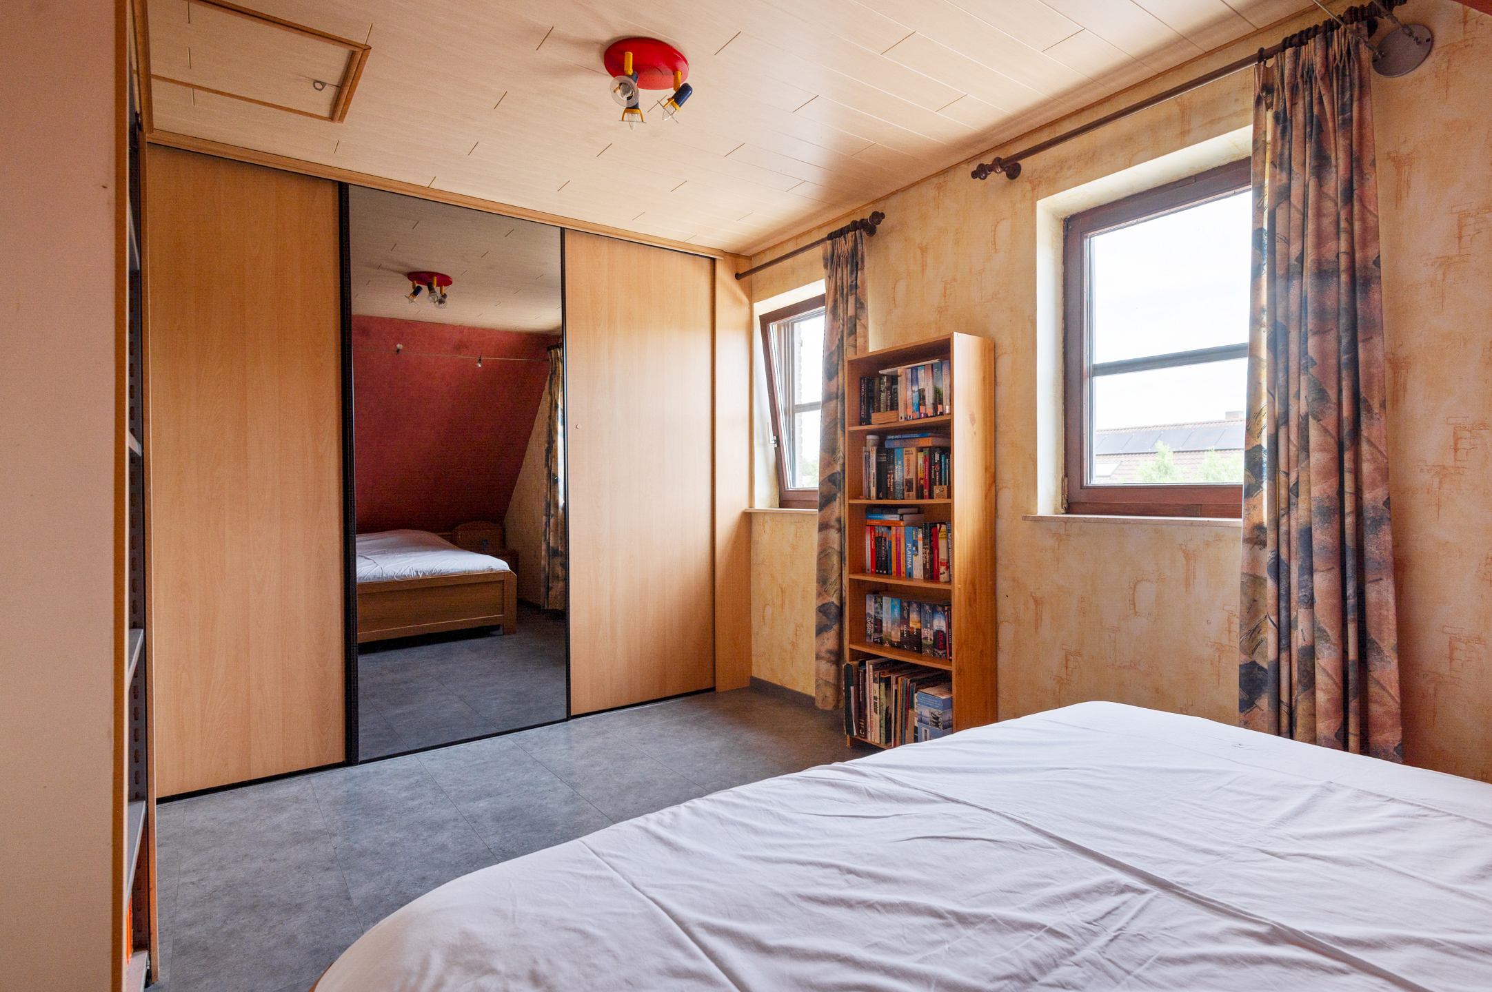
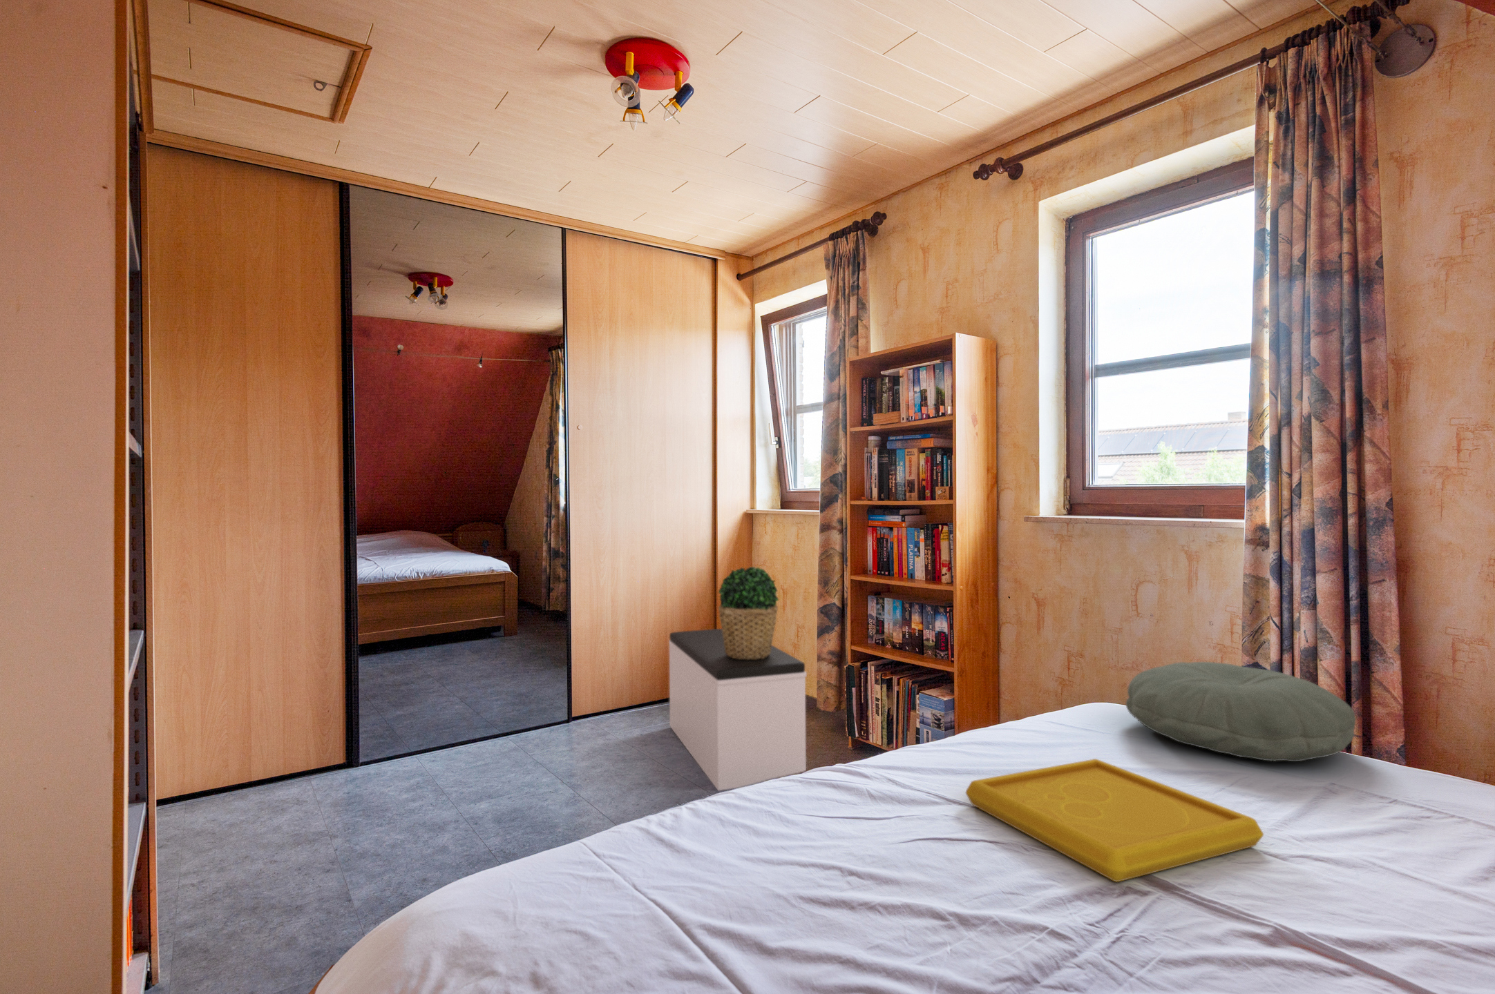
+ pillow [1125,661,1356,762]
+ serving tray [966,758,1264,883]
+ potted plant [718,566,779,659]
+ bench [668,628,807,791]
